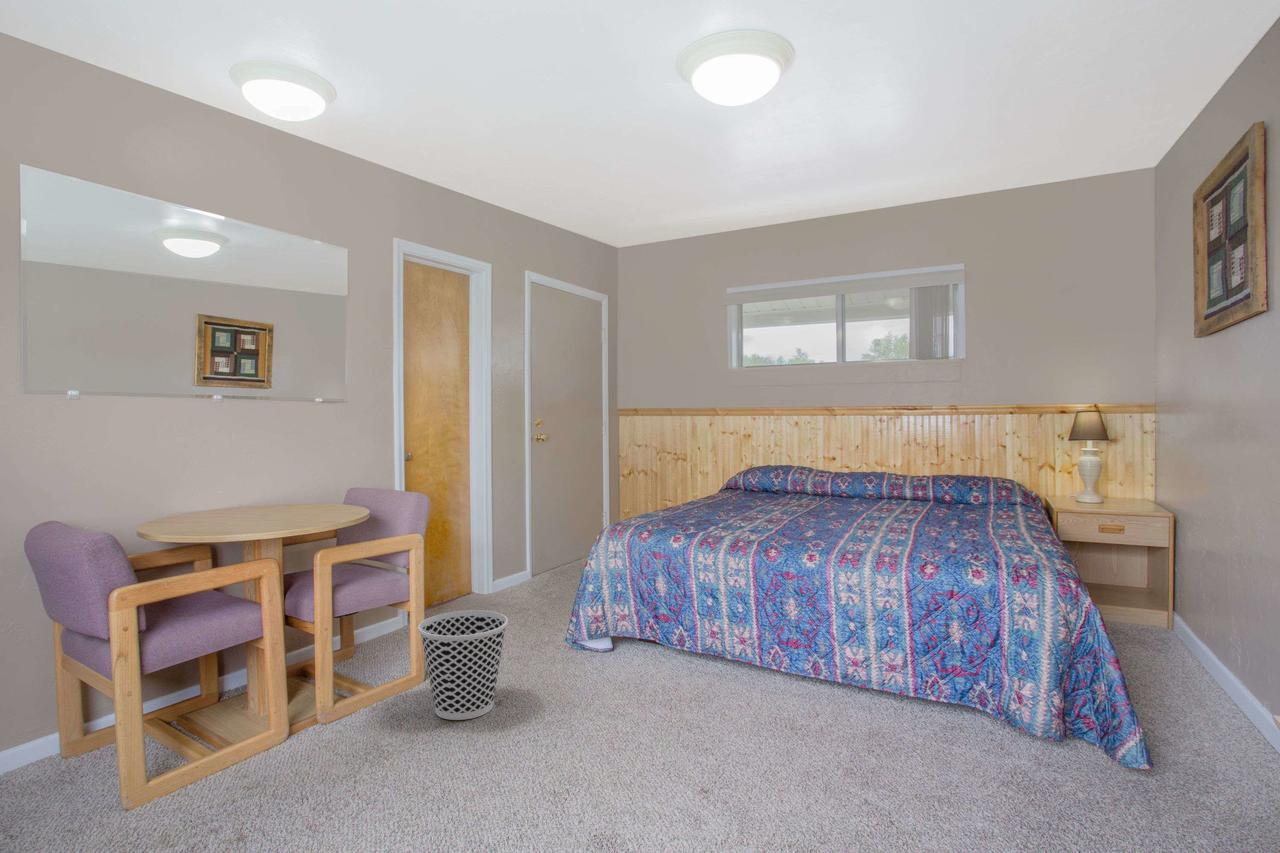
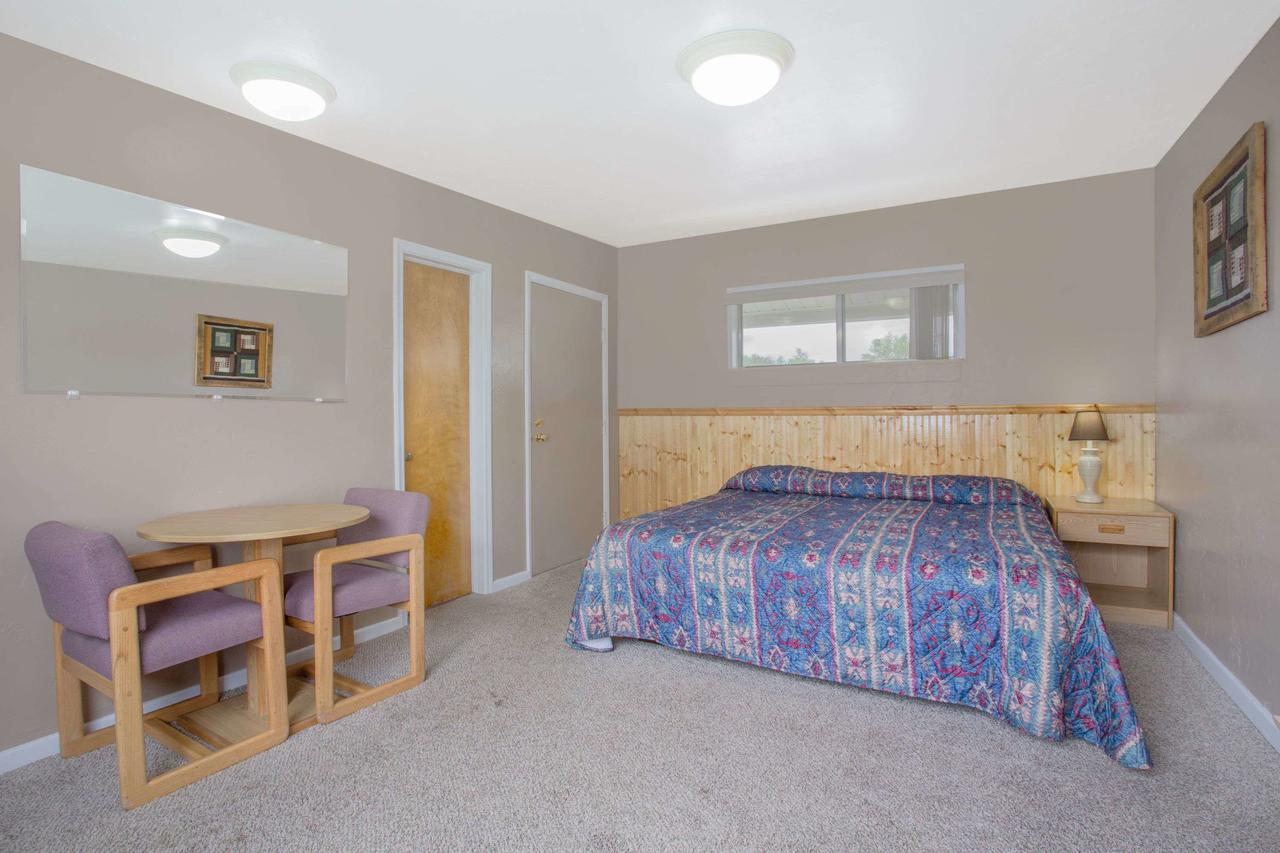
- wastebasket [417,609,509,721]
